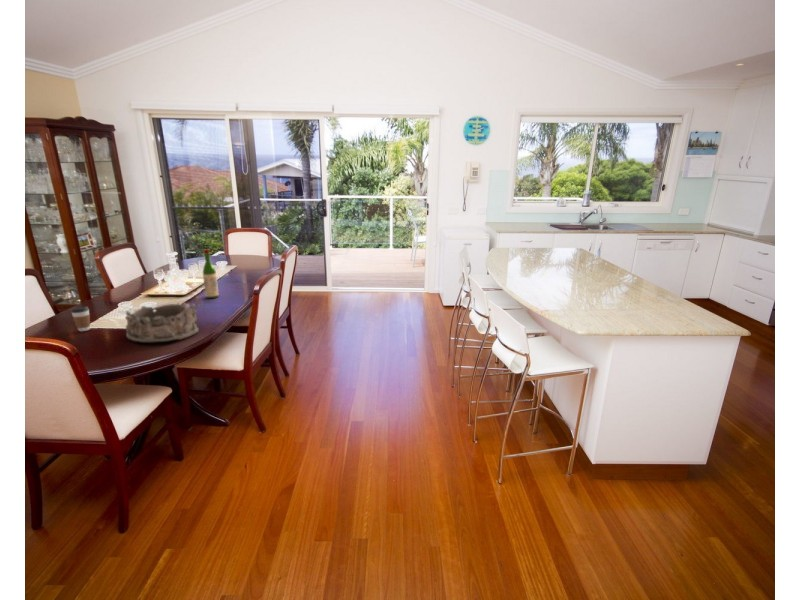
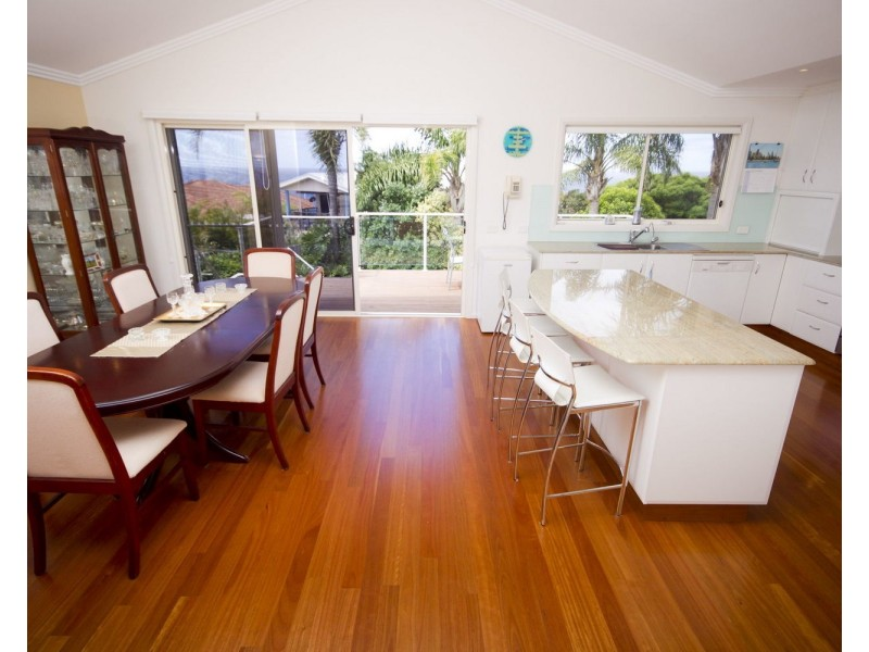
- coffee cup [70,305,91,332]
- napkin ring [124,302,200,344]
- wine bottle [202,249,220,299]
